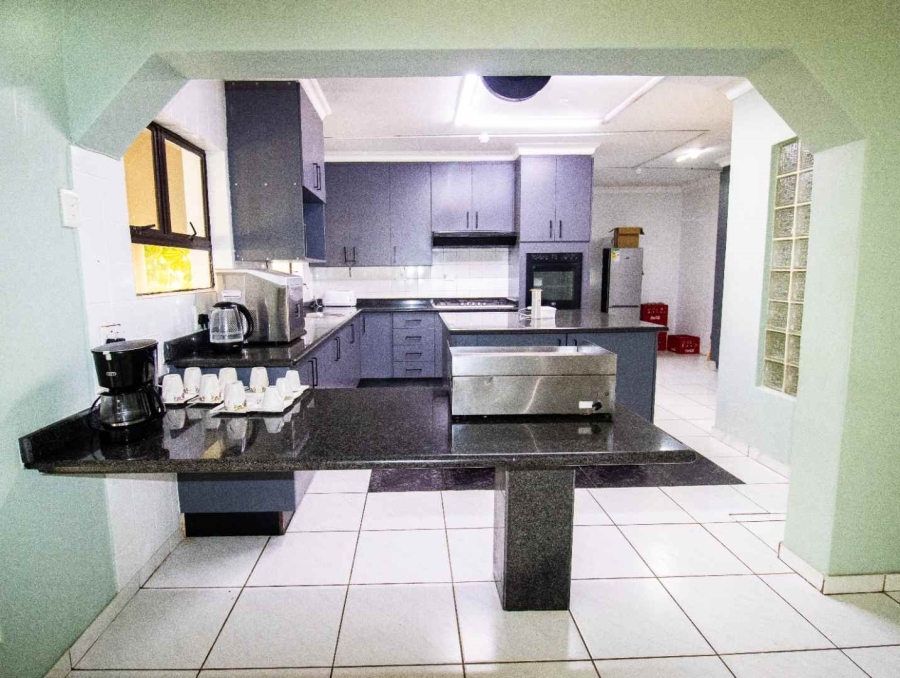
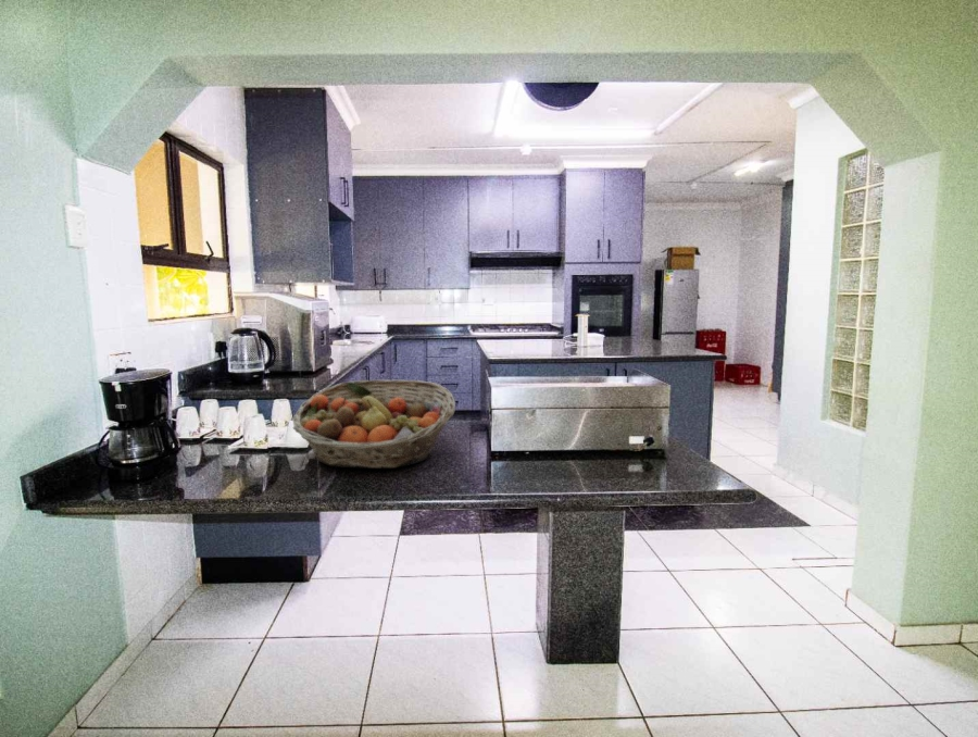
+ fruit basket [291,378,456,470]
